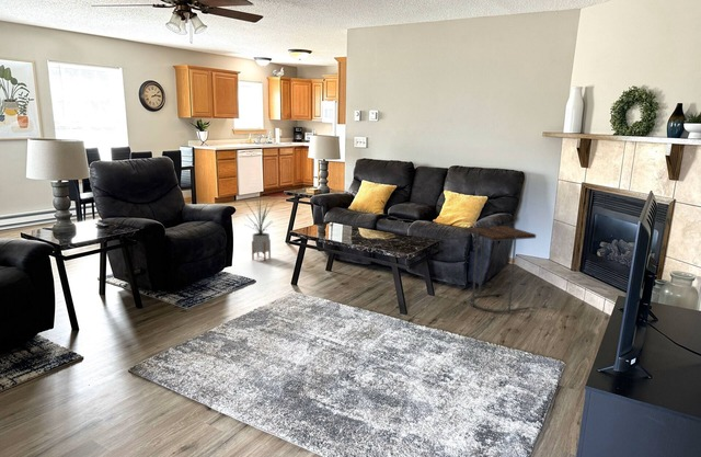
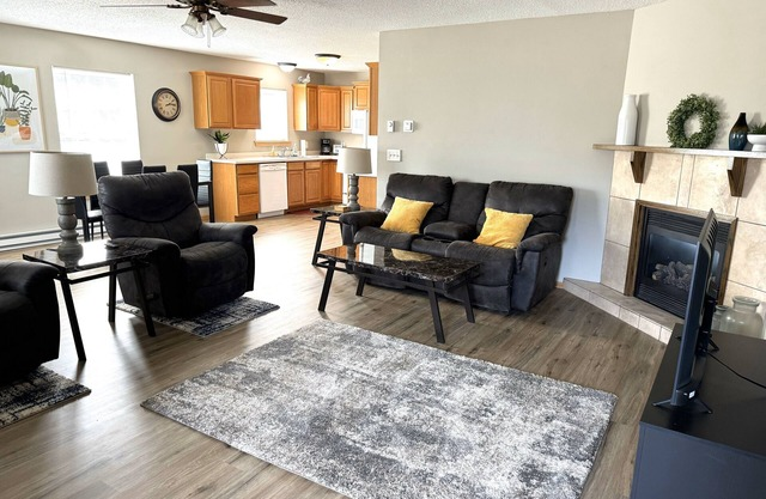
- house plant [243,194,277,262]
- side table [464,222,537,313]
